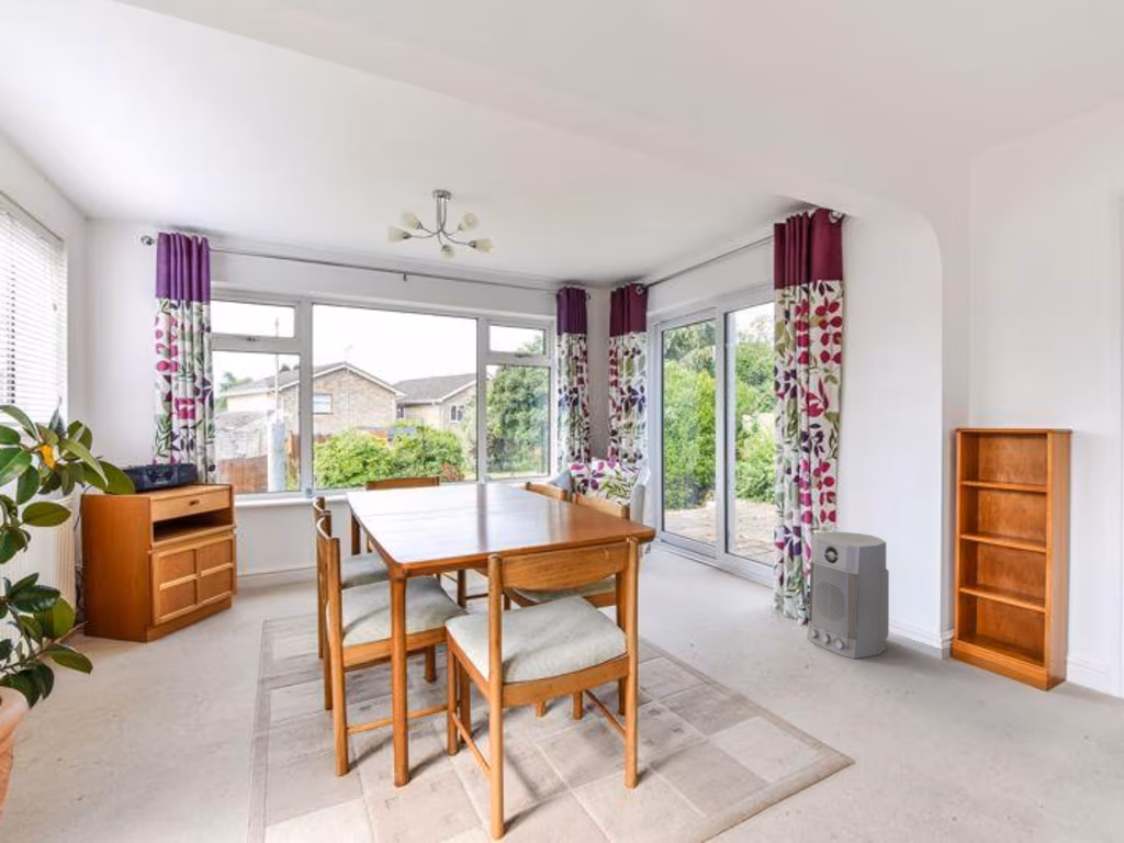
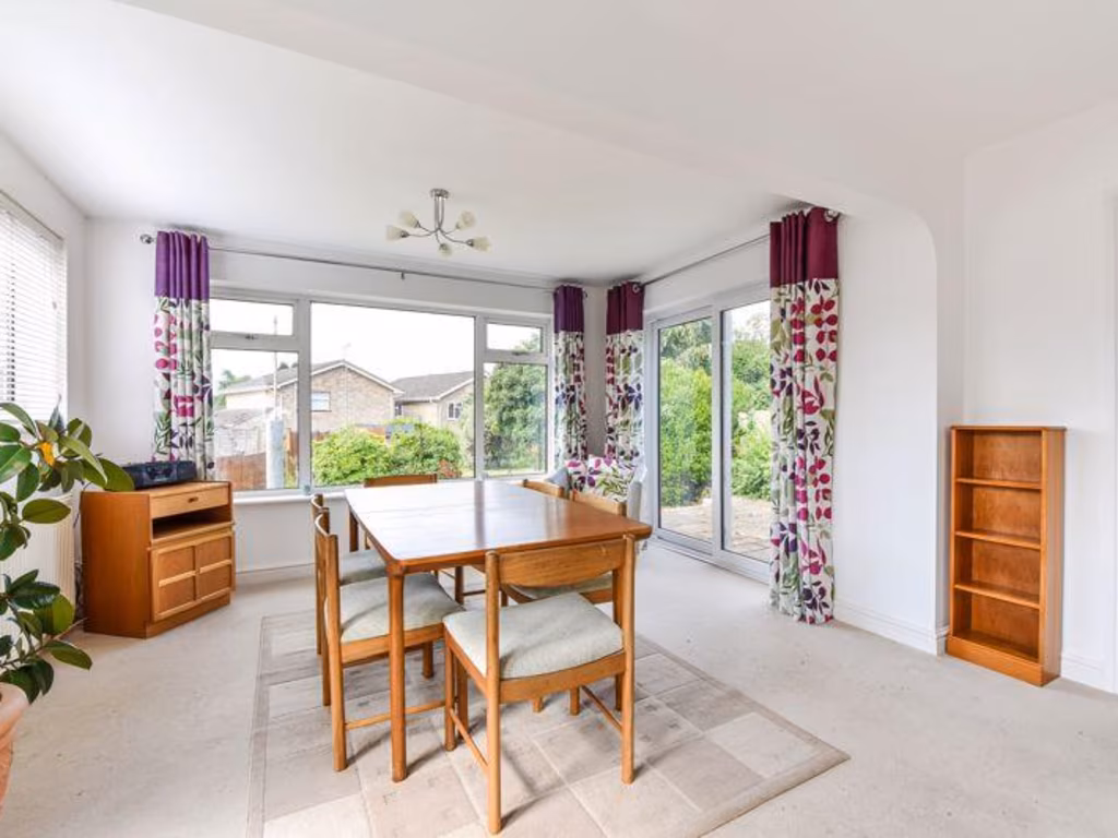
- air purifier [806,531,890,660]
